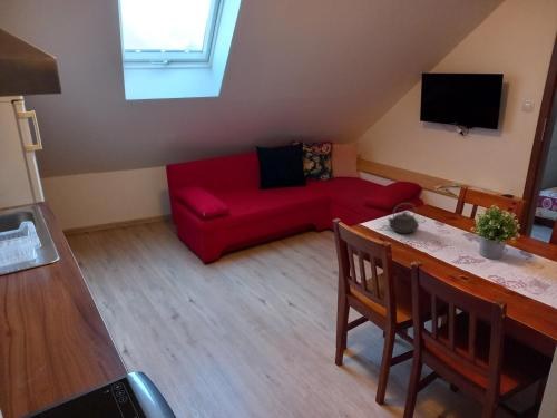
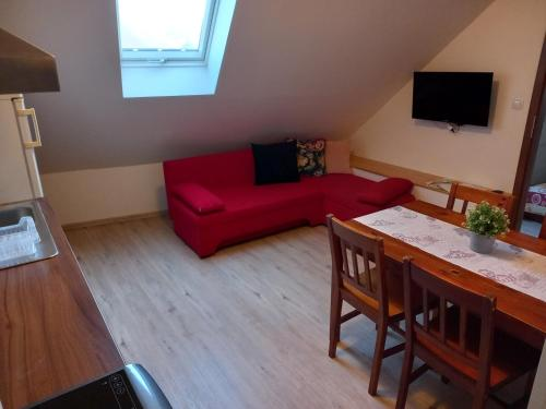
- teapot [387,202,420,234]
